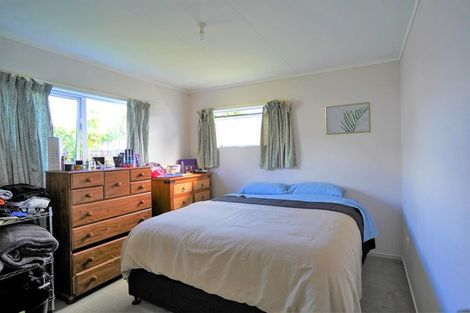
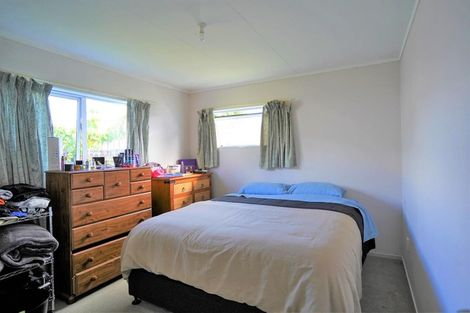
- wall art [324,101,372,136]
